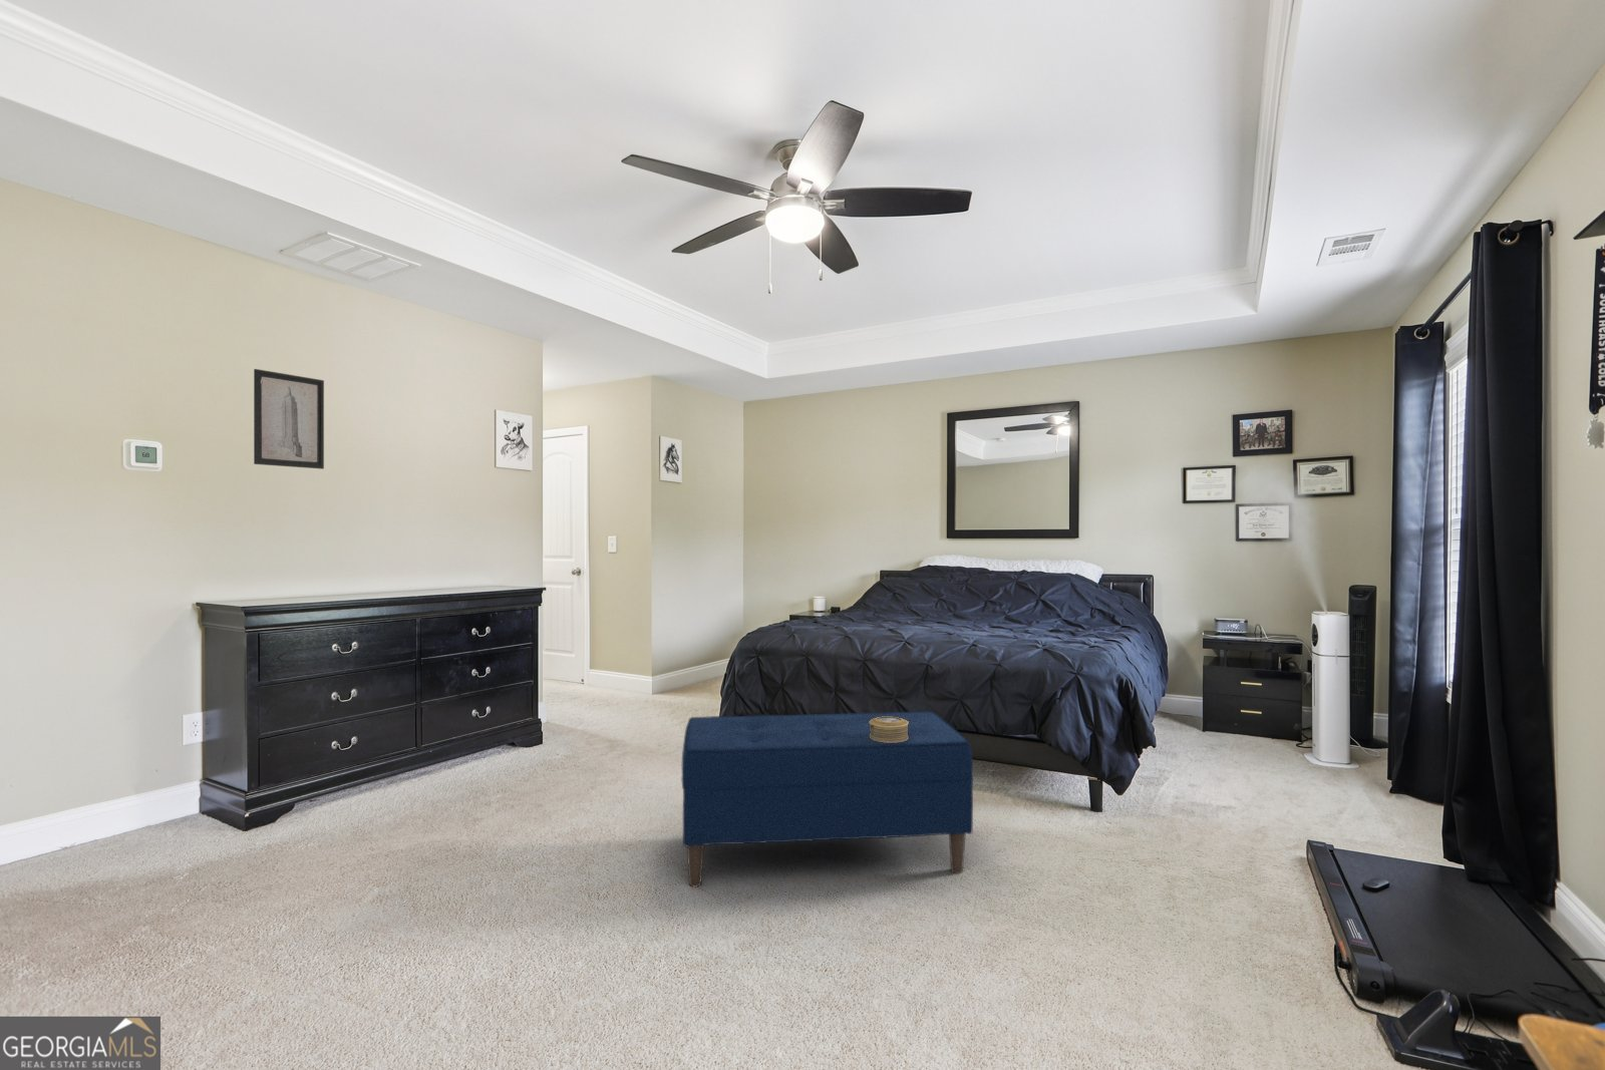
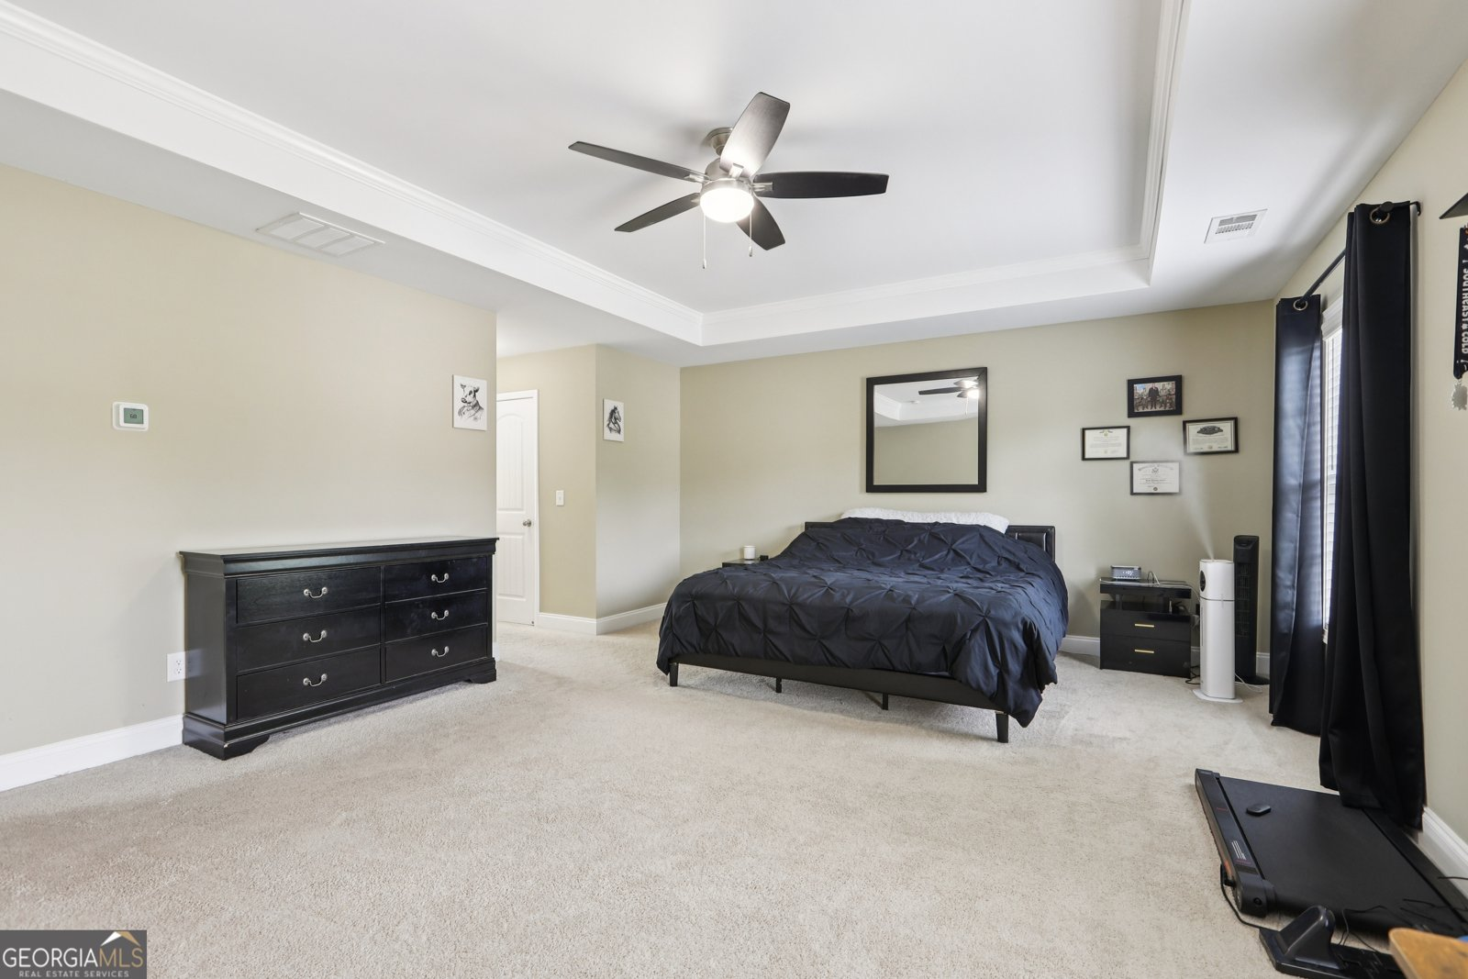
- bench [681,711,974,888]
- decorative box [868,717,909,743]
- wall art [253,368,325,471]
